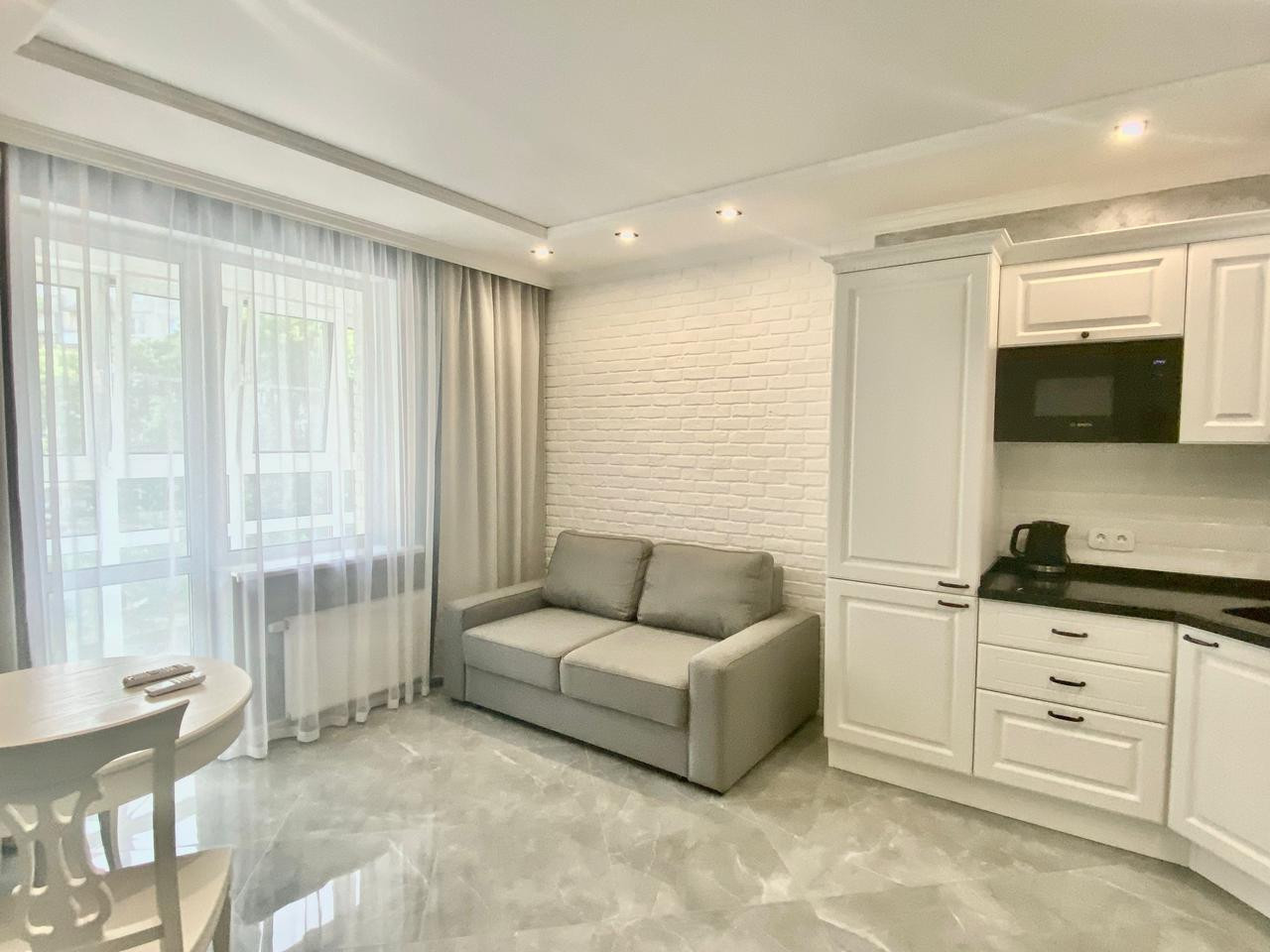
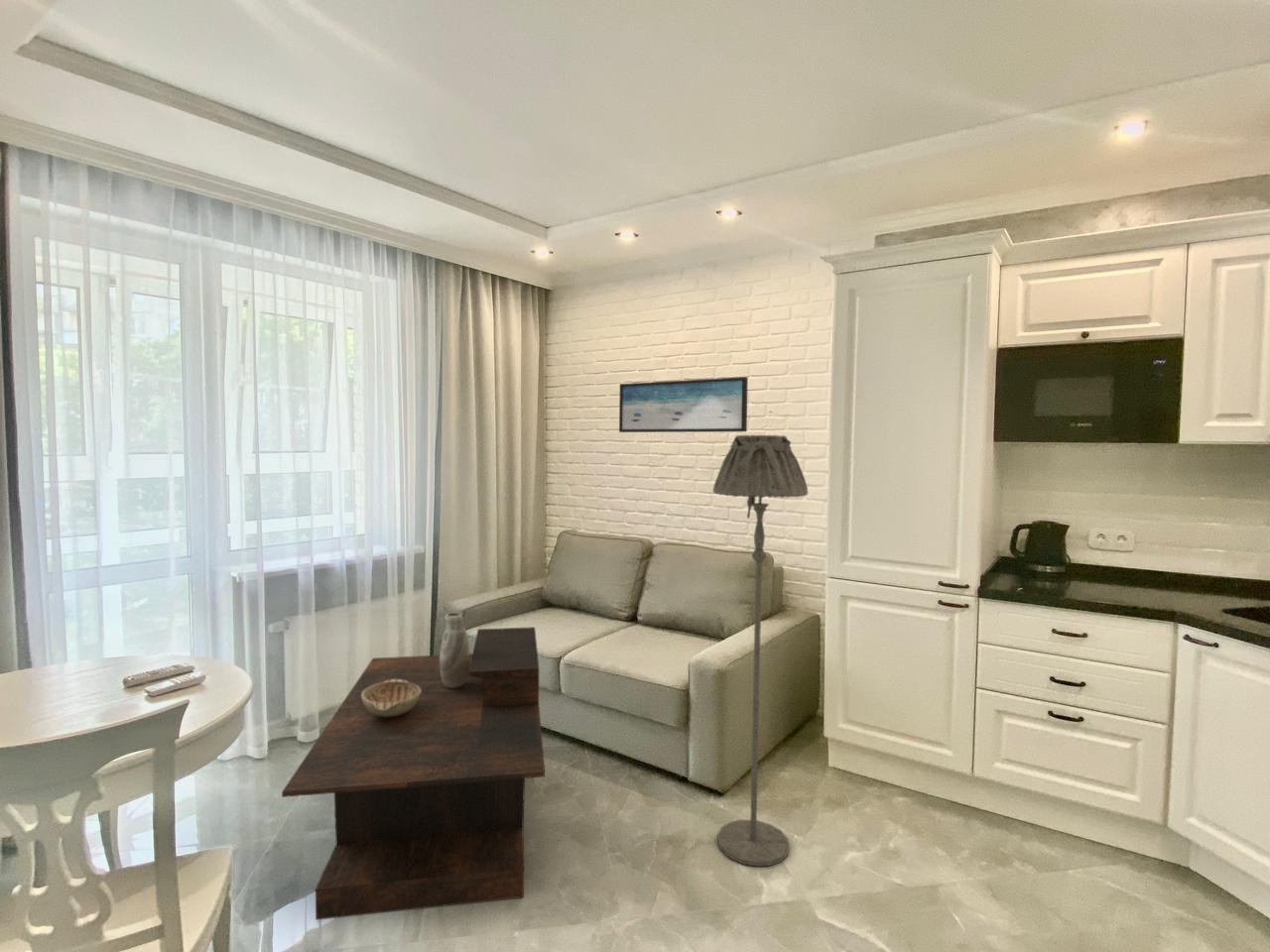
+ coffee table [281,626,546,921]
+ floor lamp [711,434,809,867]
+ vase [440,612,470,688]
+ decorative bowl [361,679,421,717]
+ wall art [618,376,749,433]
